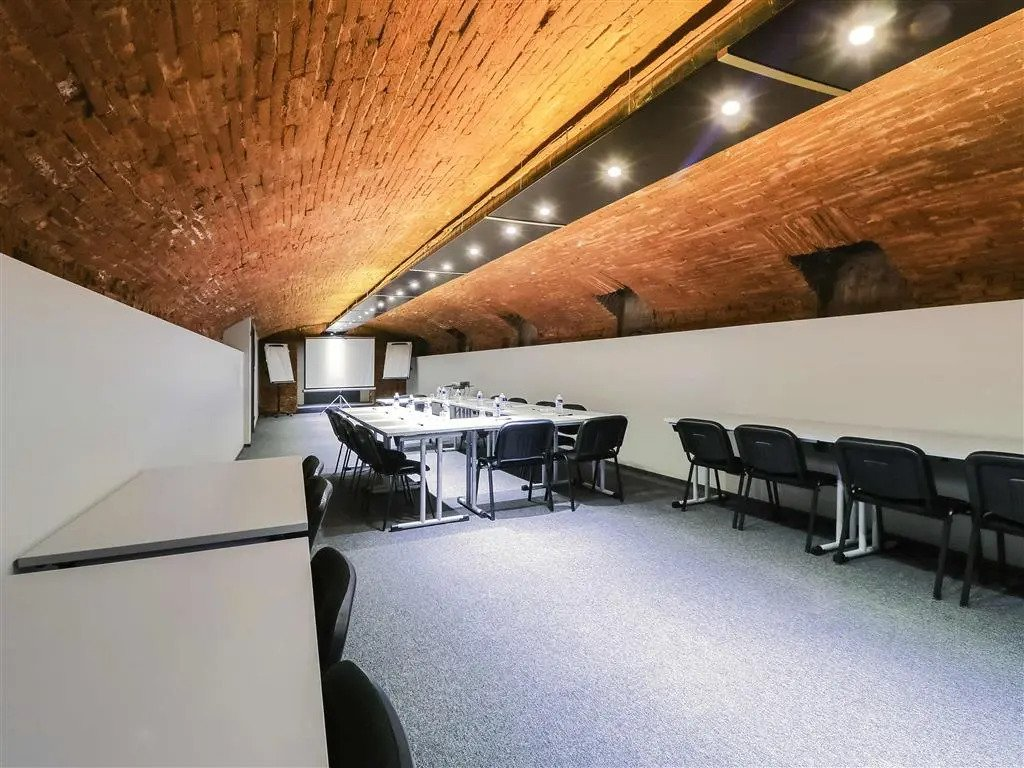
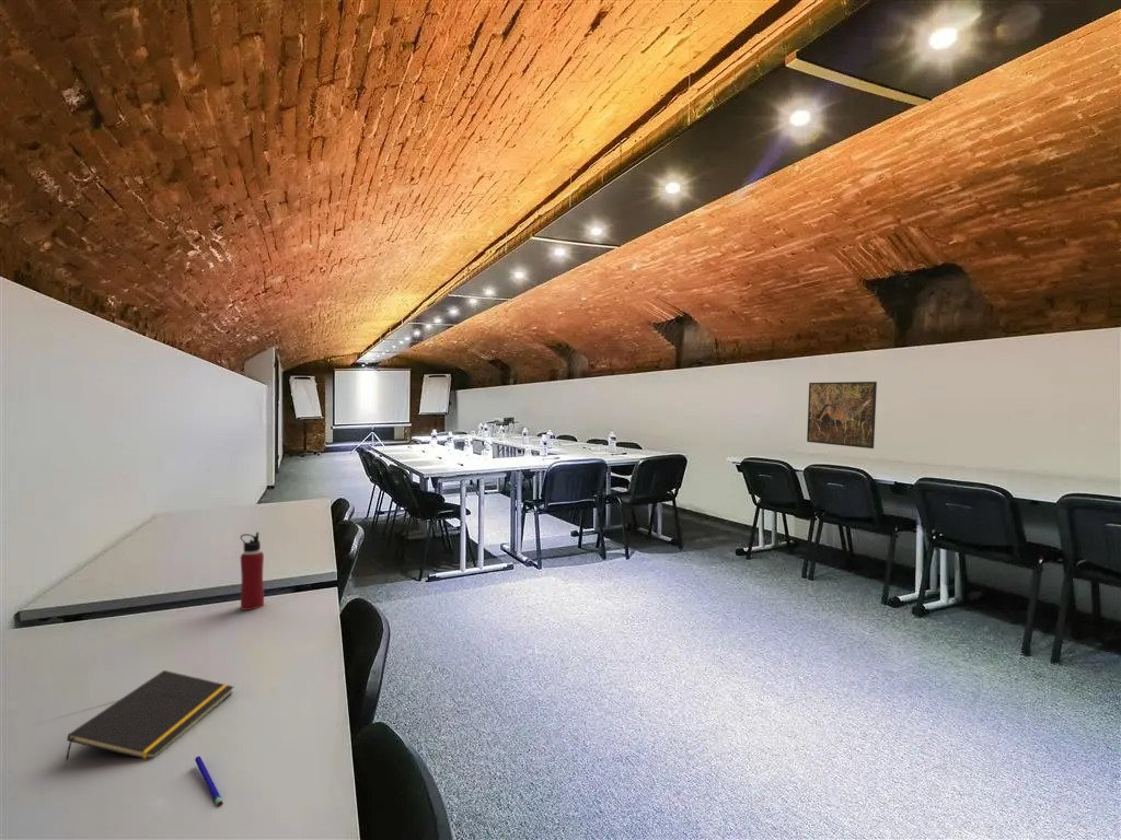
+ notepad [65,669,234,761]
+ water bottle [239,532,265,611]
+ pen [194,755,223,807]
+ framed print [806,381,878,450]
